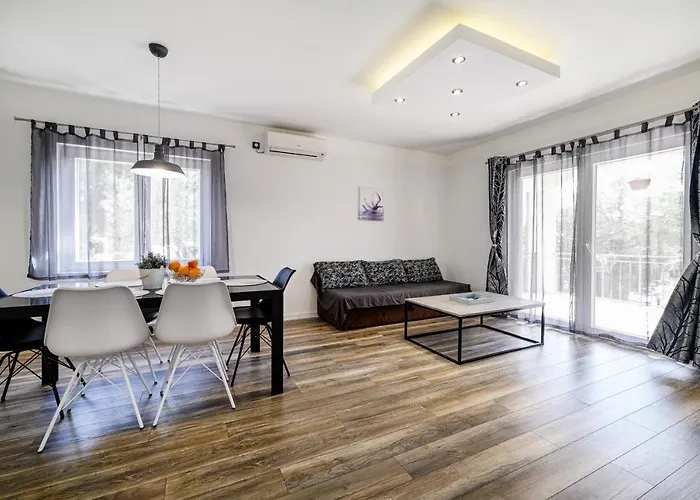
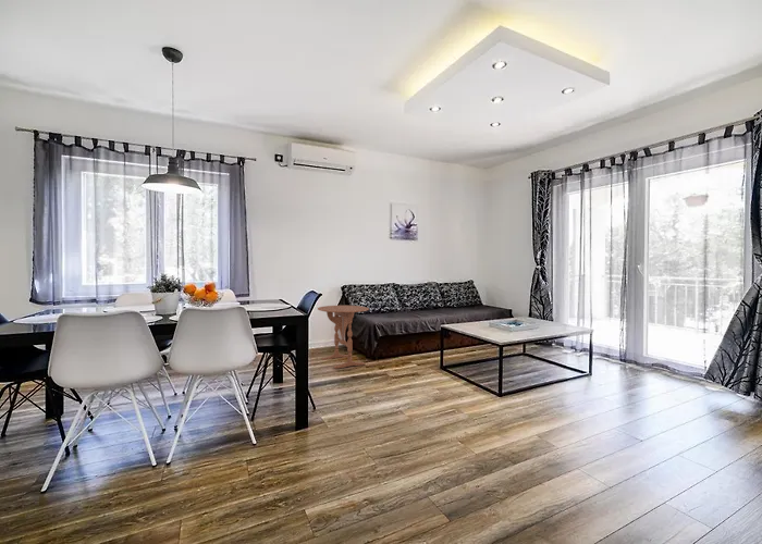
+ table [317,305,370,370]
